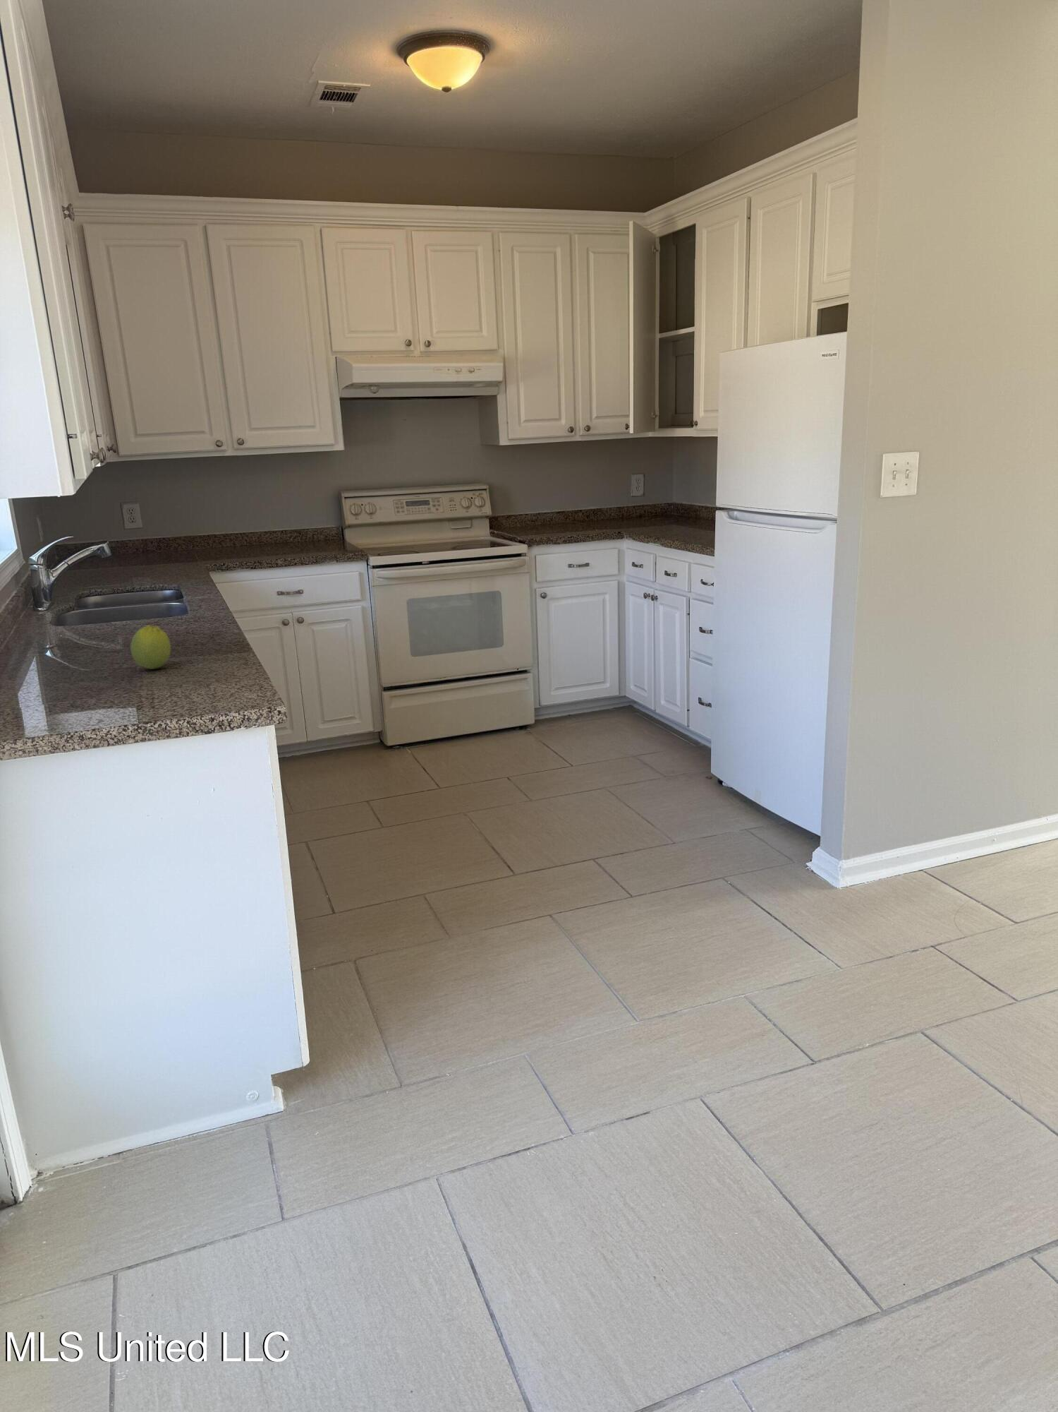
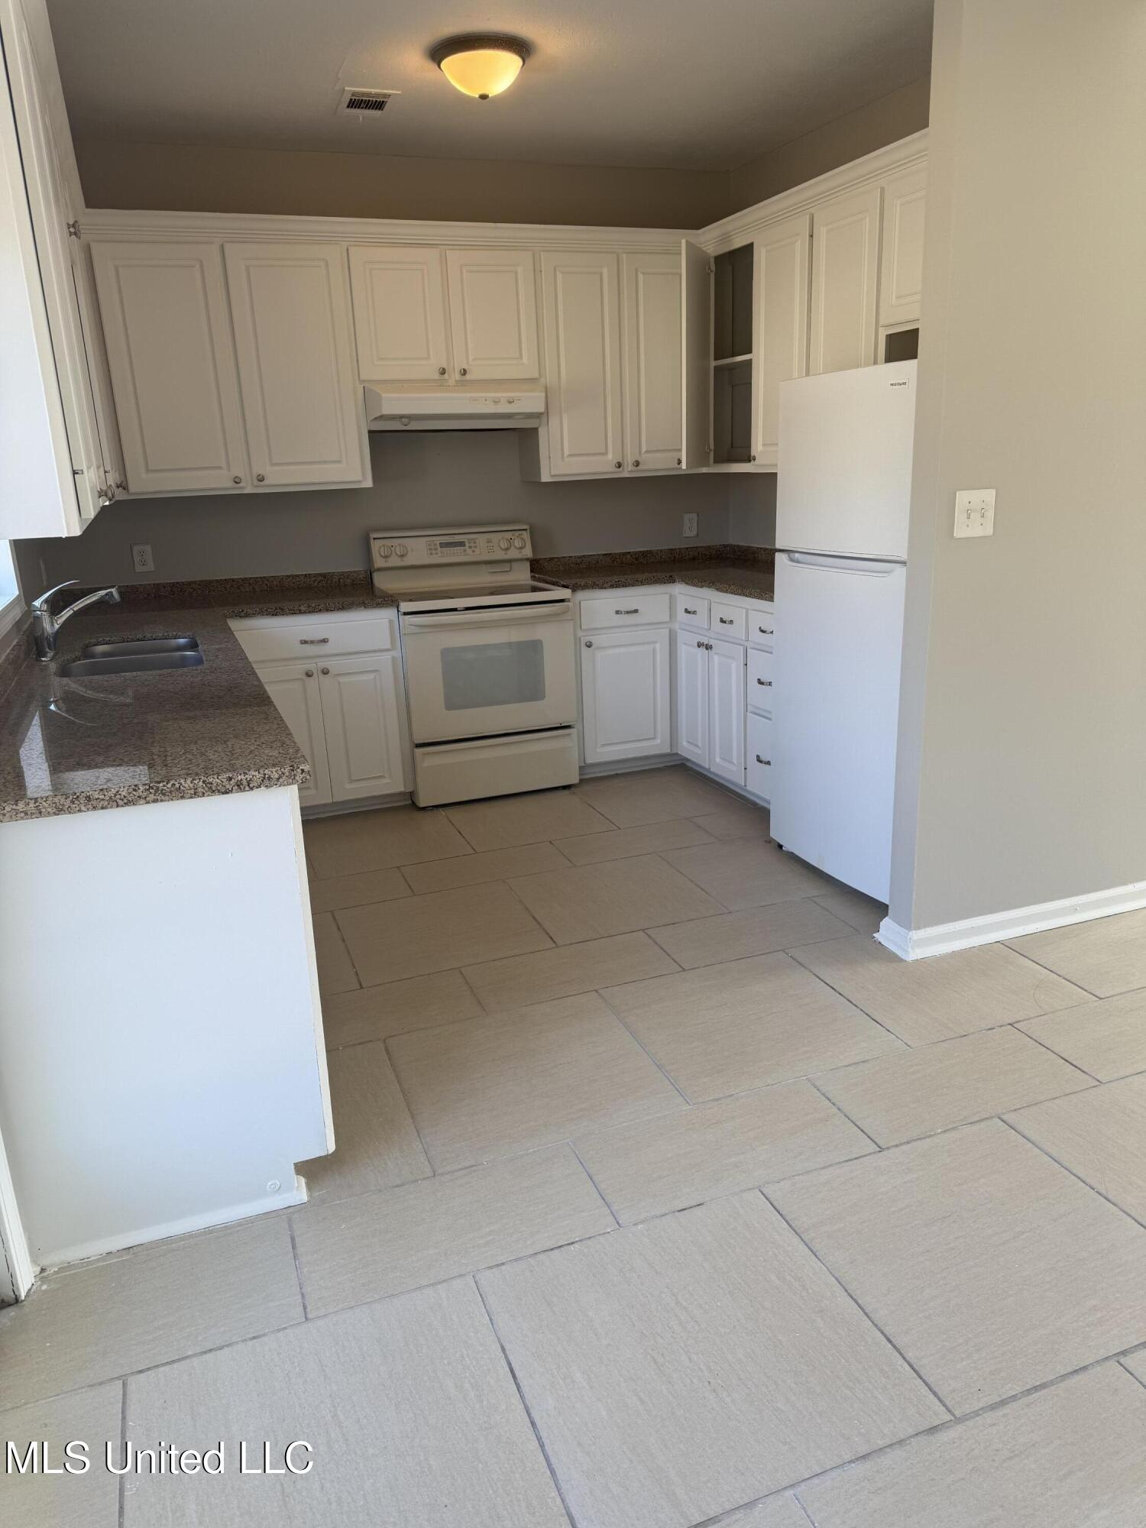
- fruit [130,624,171,670]
